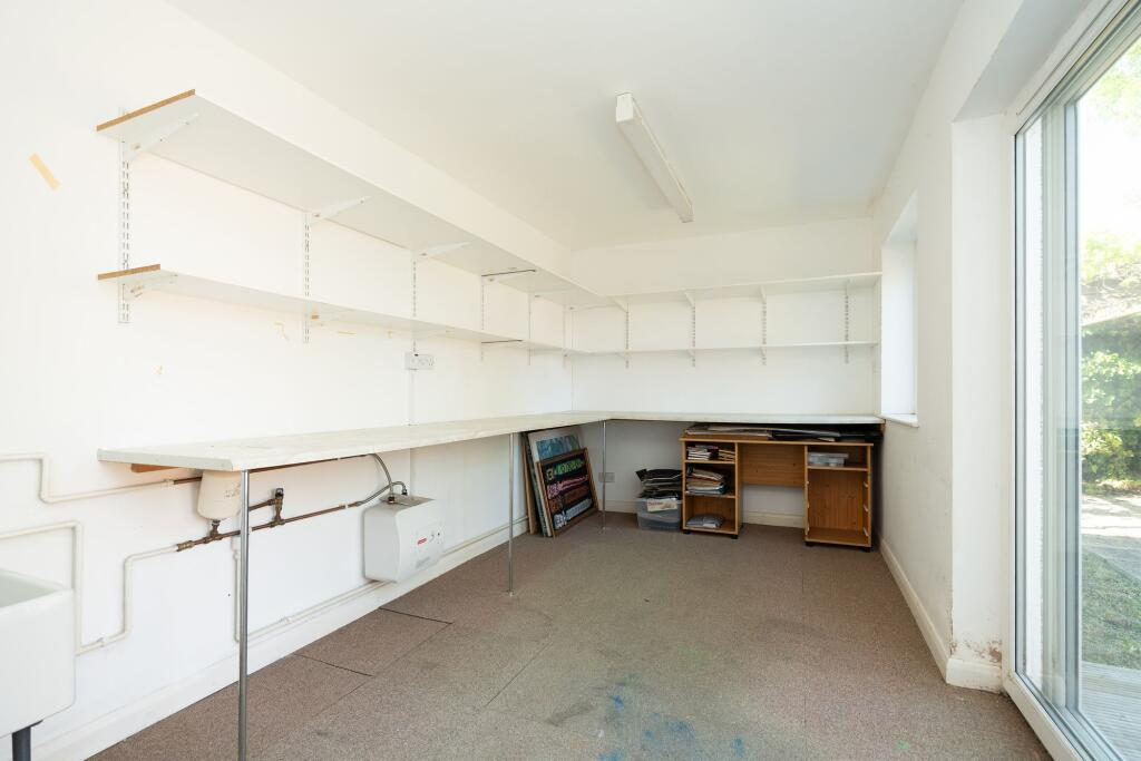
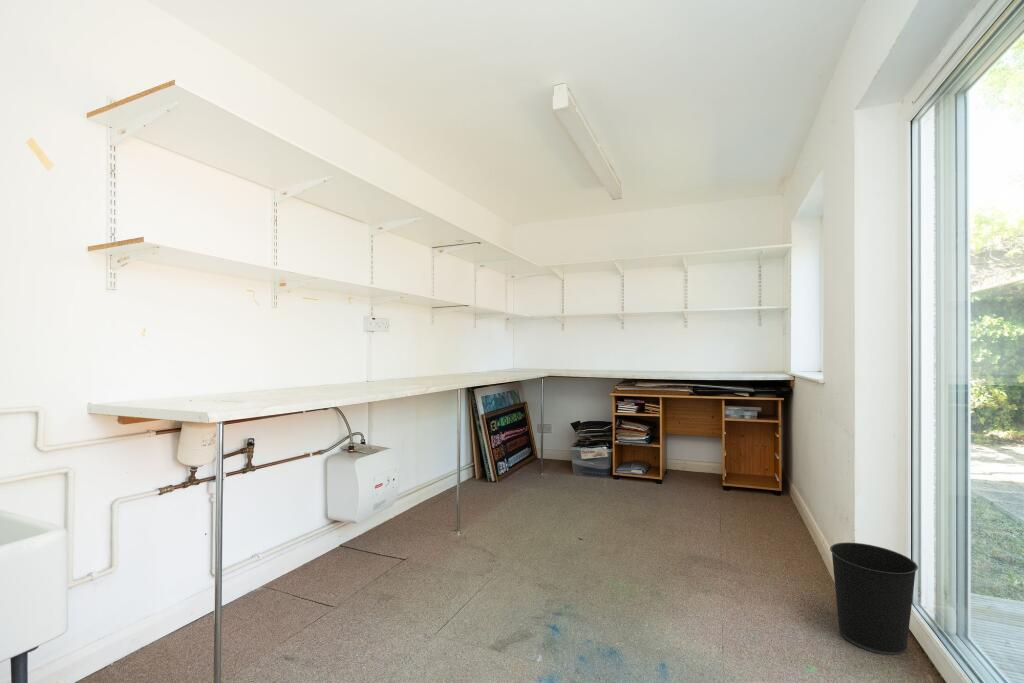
+ wastebasket [829,542,919,656]
